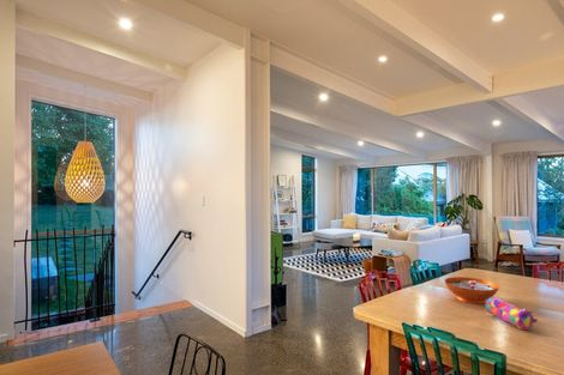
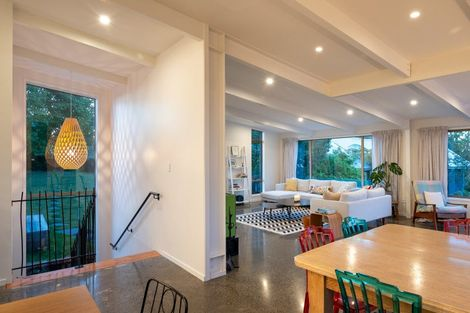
- decorative bowl [444,276,500,304]
- pencil case [484,296,539,331]
